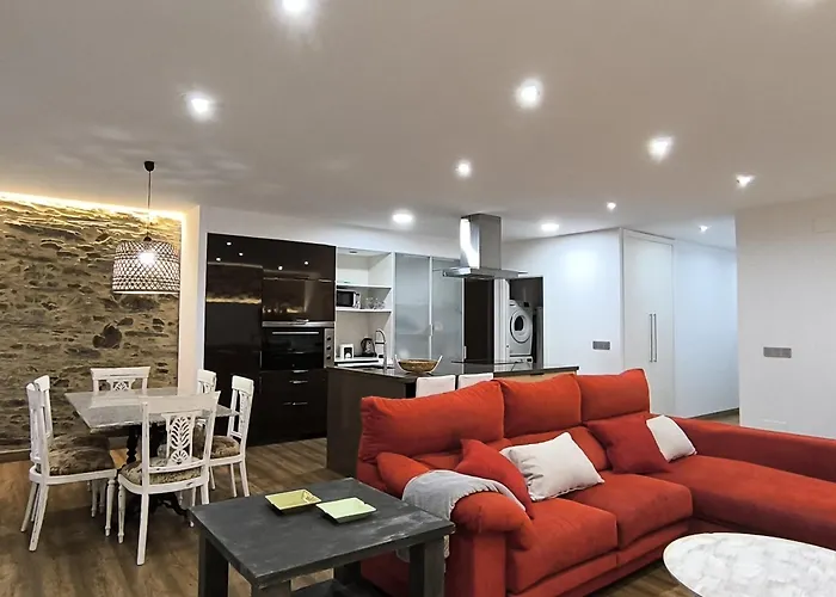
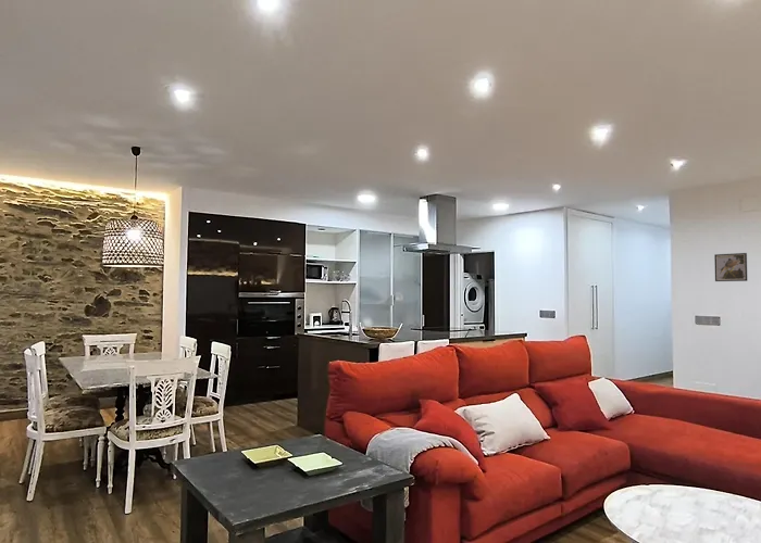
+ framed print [713,252,748,282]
